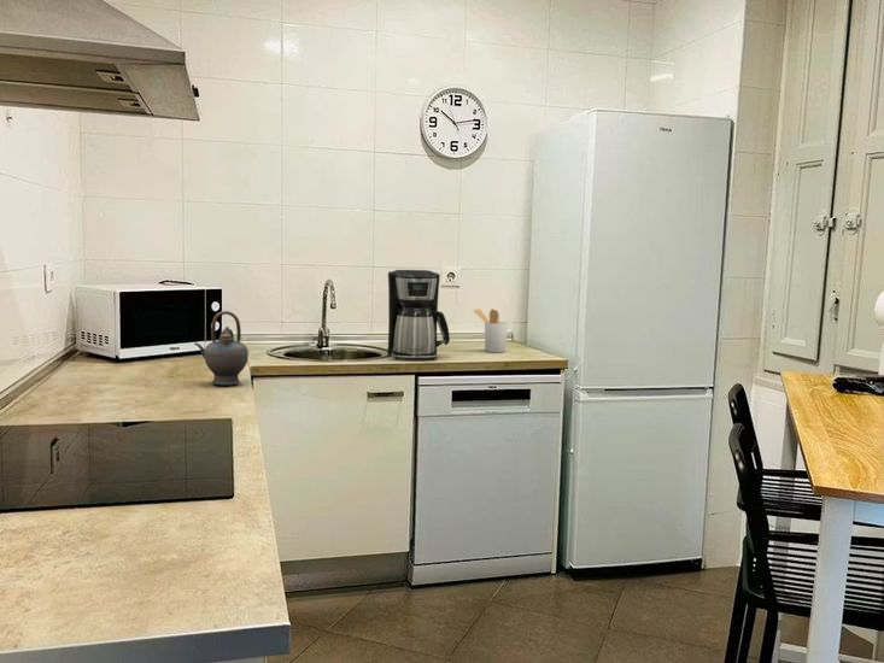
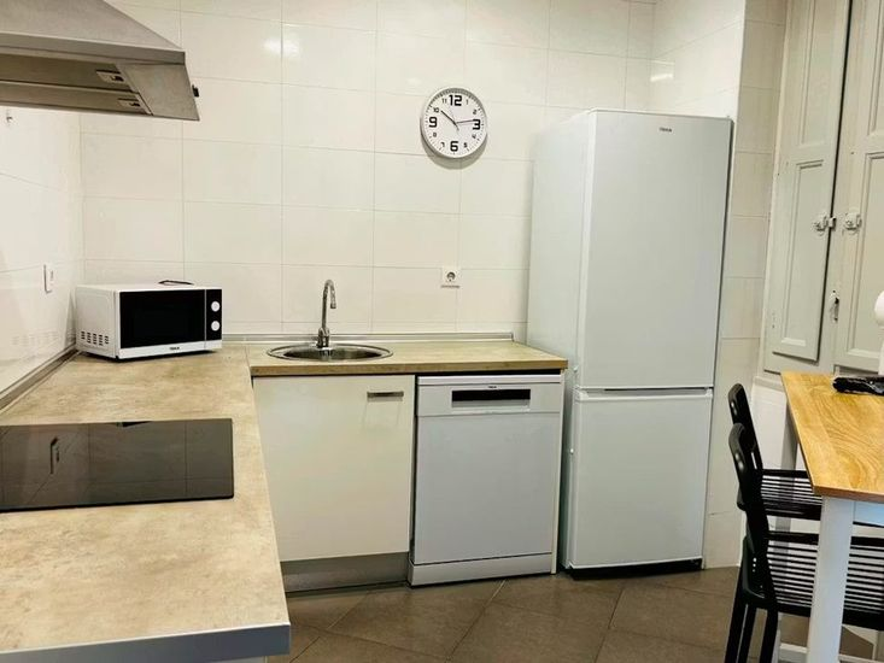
- teapot [193,310,250,386]
- coffee maker [386,269,451,360]
- utensil holder [472,307,509,353]
